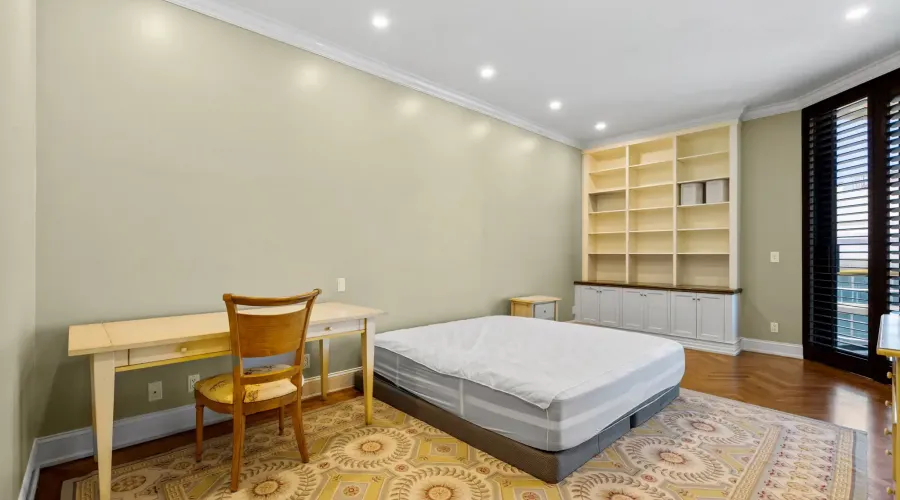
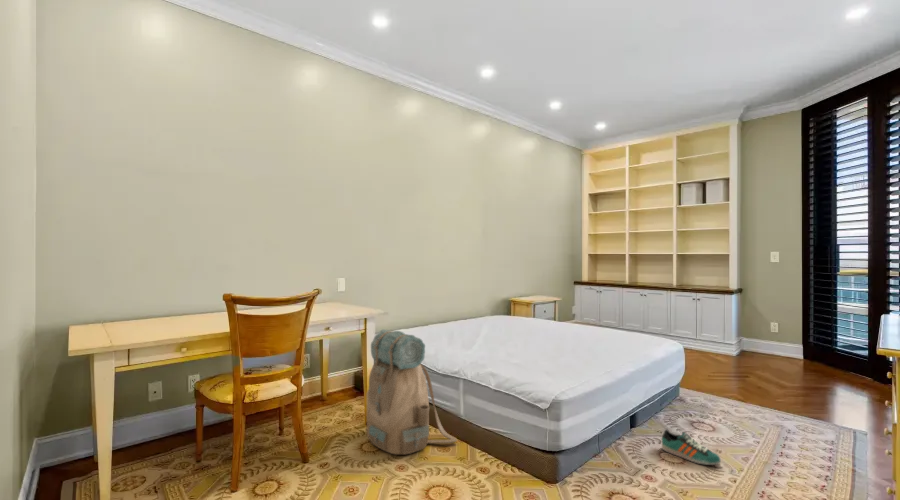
+ sneaker [661,428,722,466]
+ backpack [365,328,458,456]
